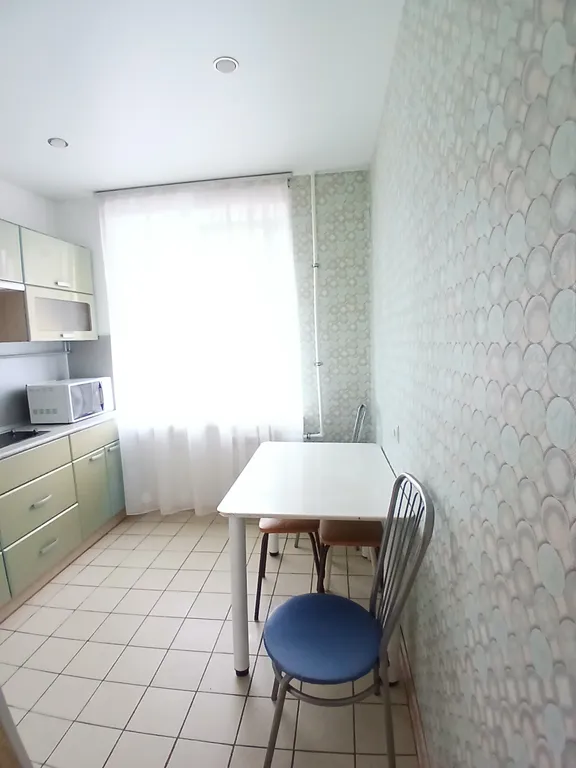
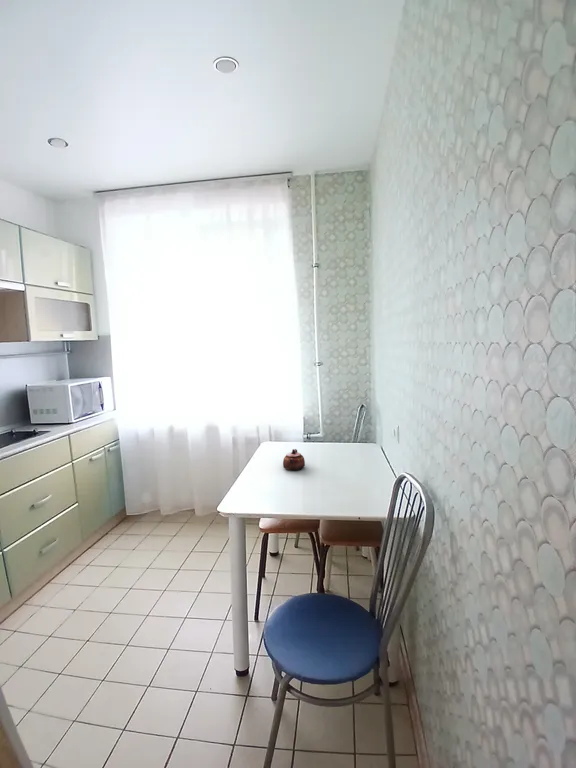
+ teapot [282,448,306,471]
